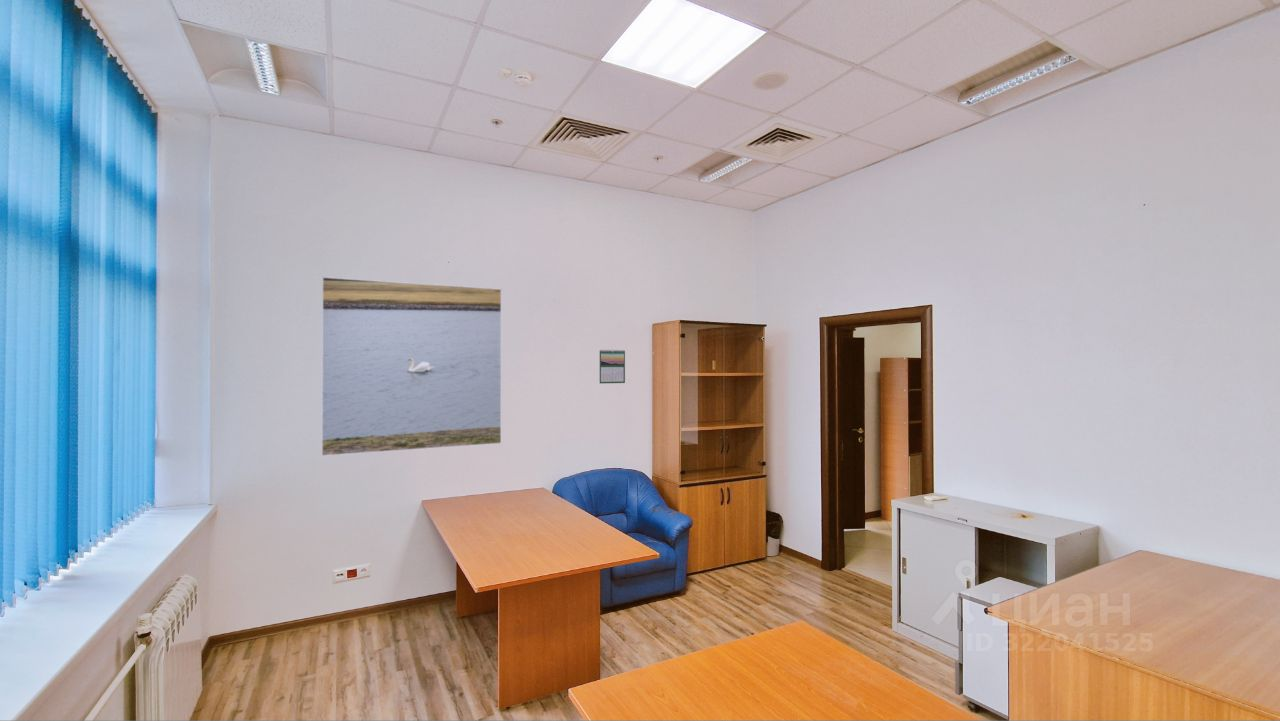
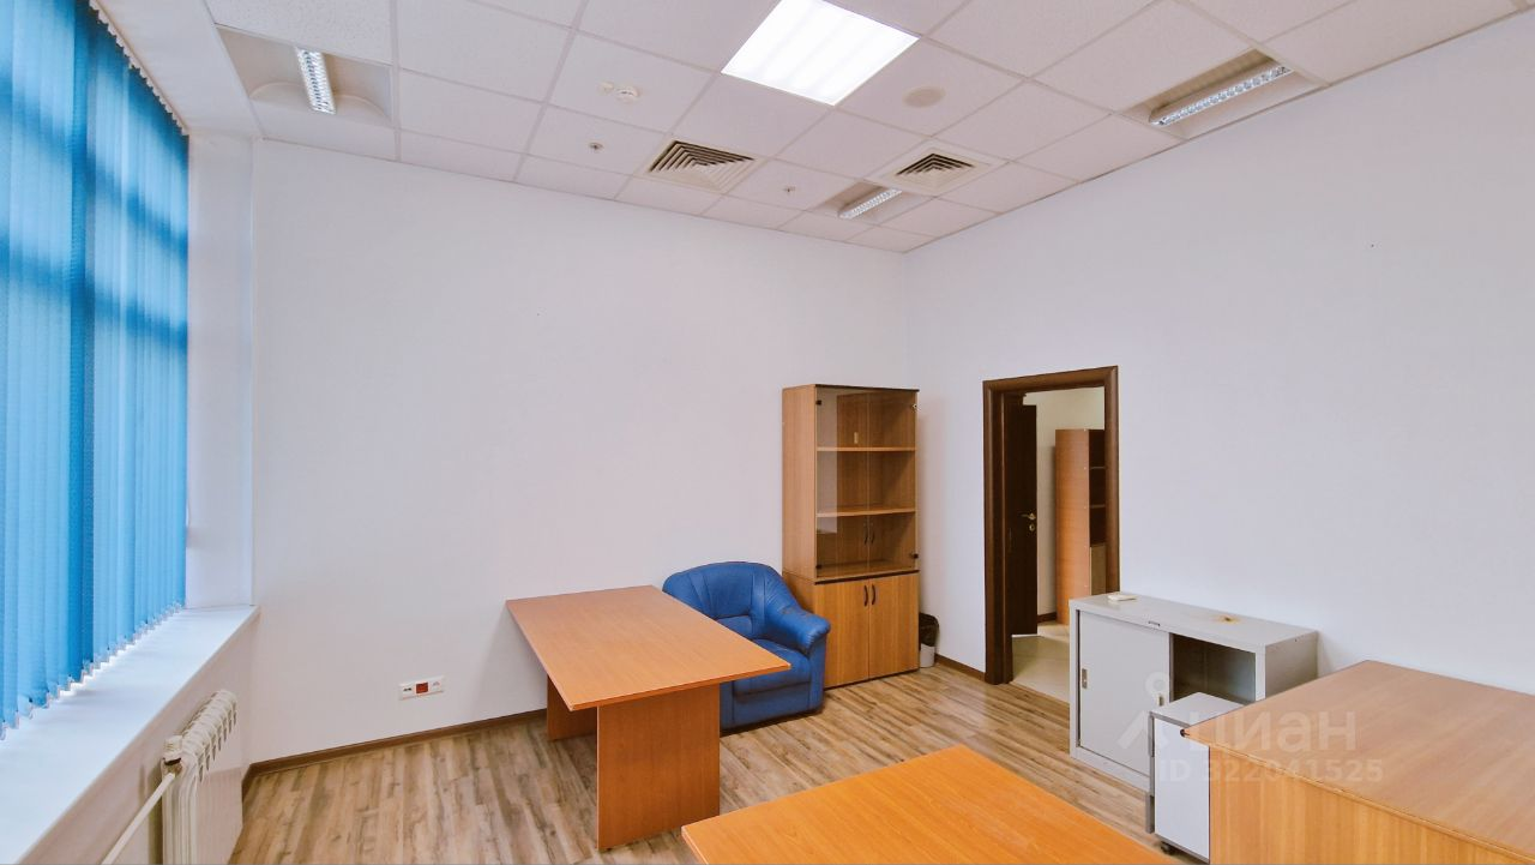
- calendar [598,348,626,384]
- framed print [321,276,502,457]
